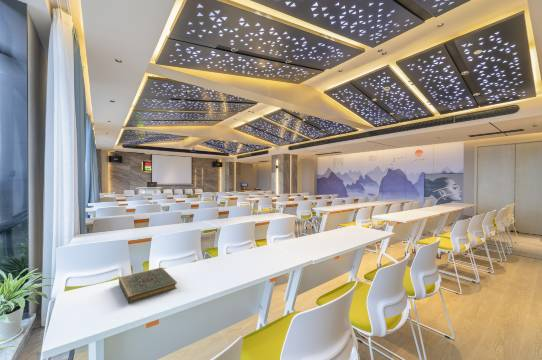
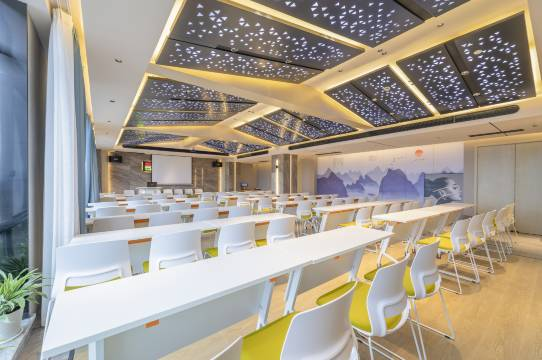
- book [118,266,178,305]
